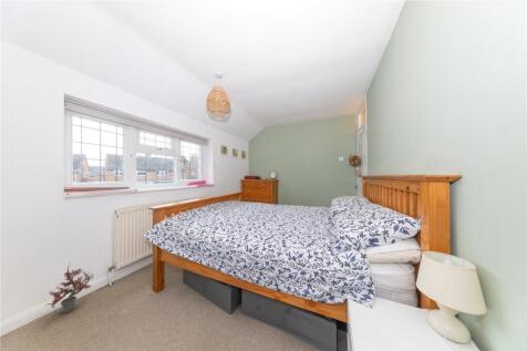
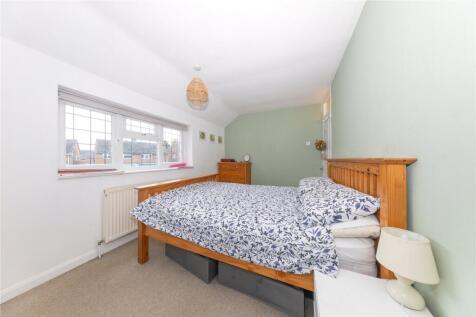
- potted plant [43,264,94,313]
